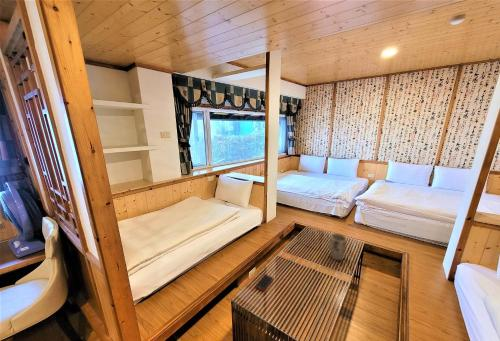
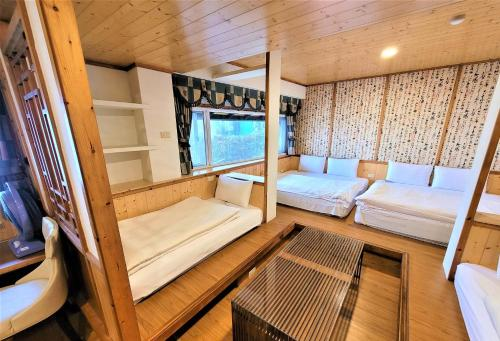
- cell phone [254,273,274,292]
- plant pot [329,232,348,261]
